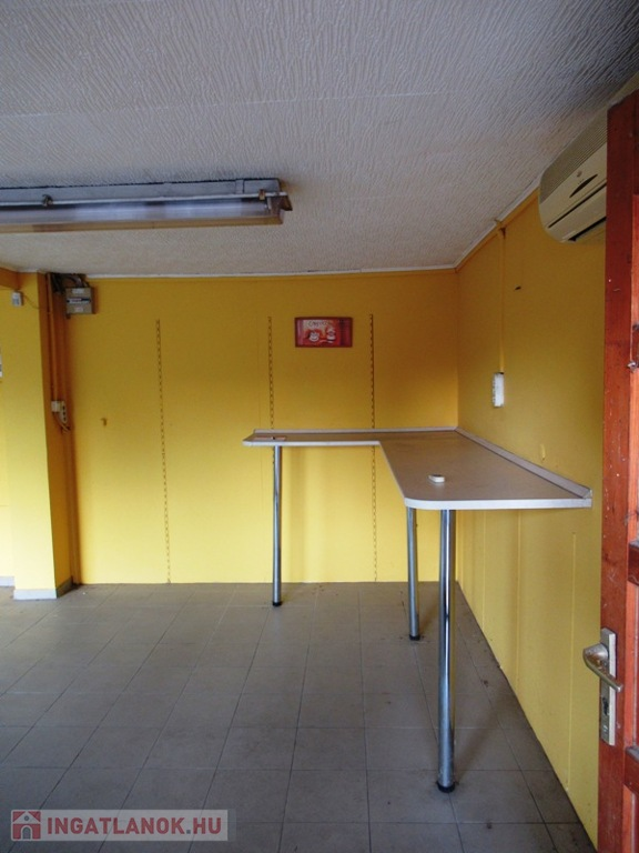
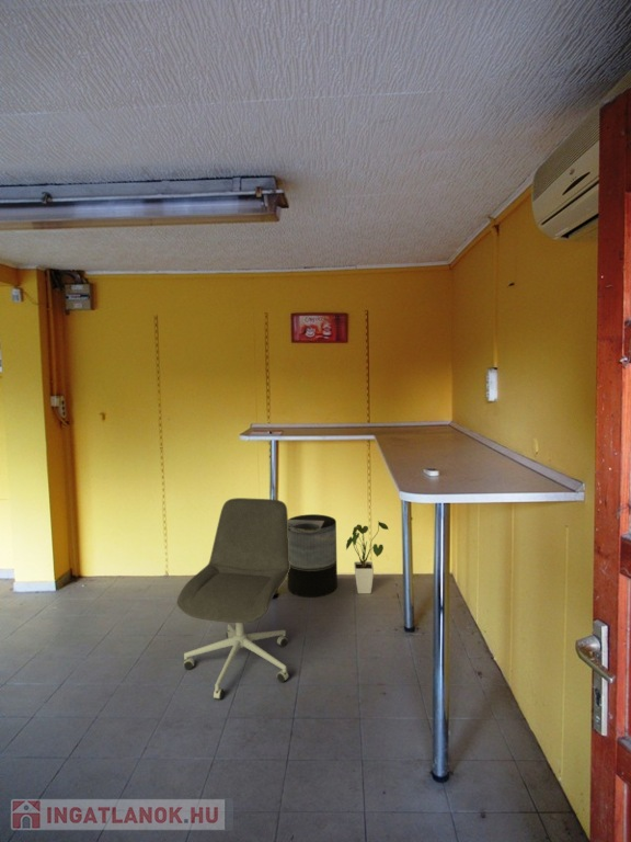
+ office chair [176,497,290,701]
+ house plant [345,520,390,594]
+ trash can [287,513,339,599]
